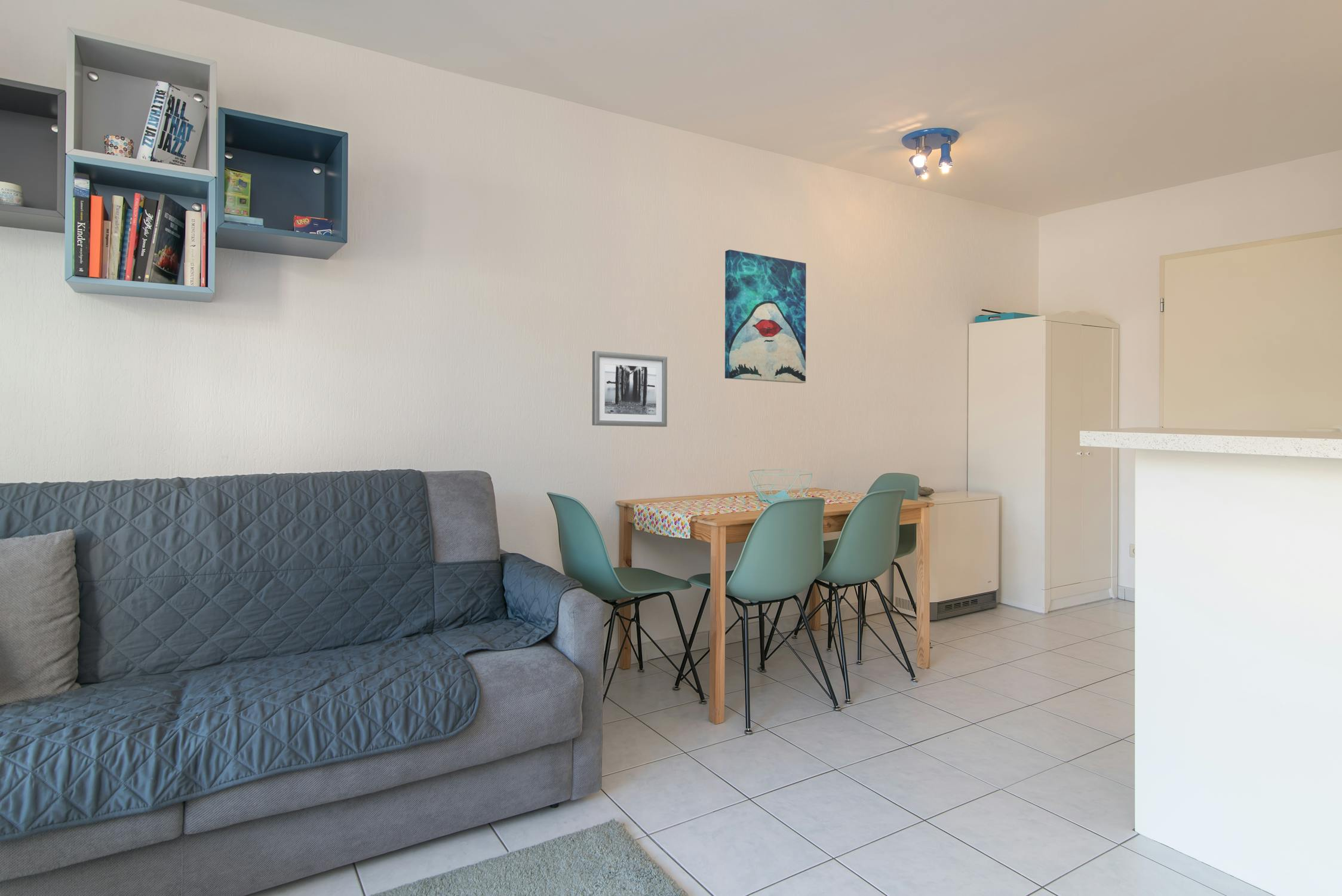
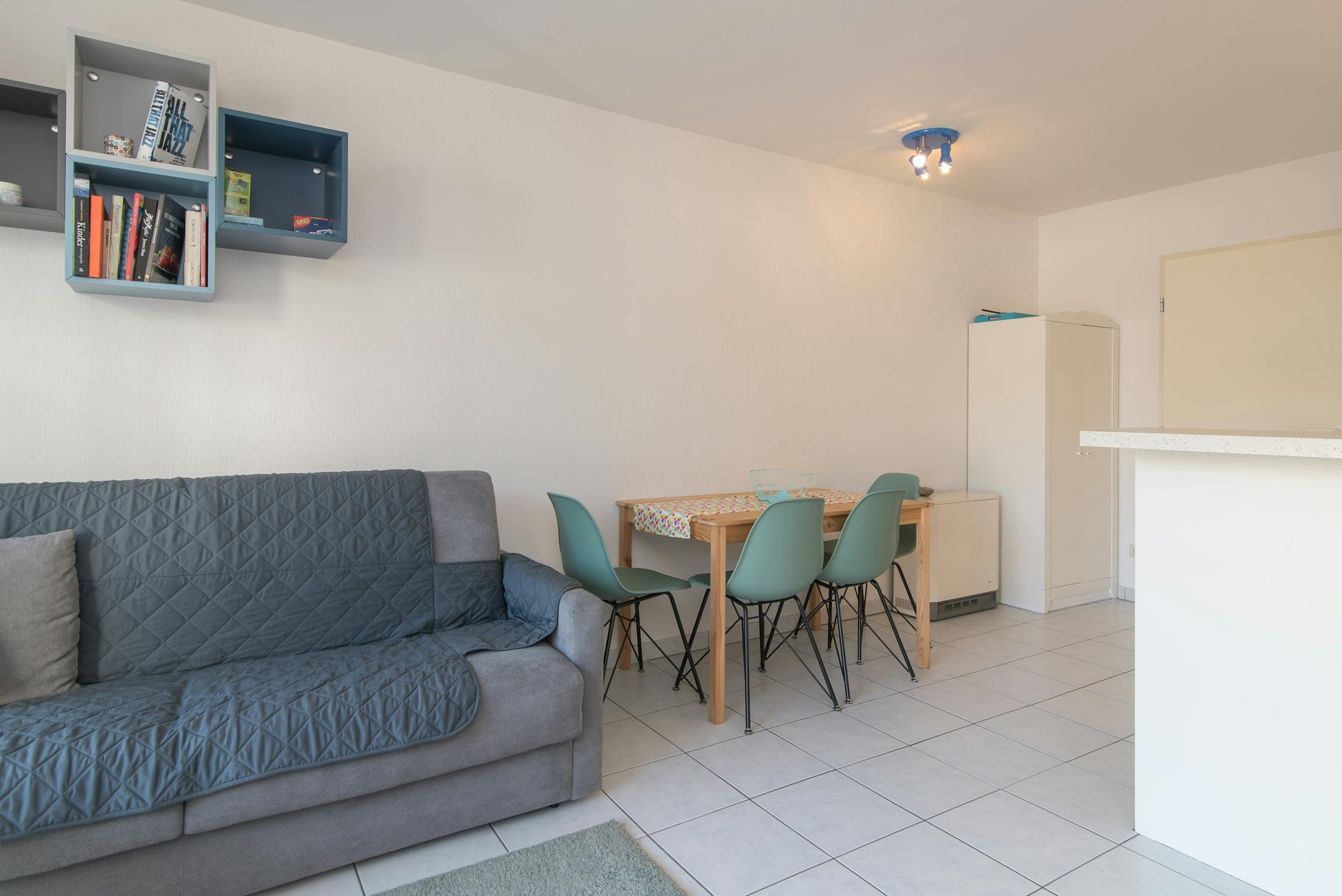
- wall art [724,249,807,384]
- wall art [592,351,668,428]
